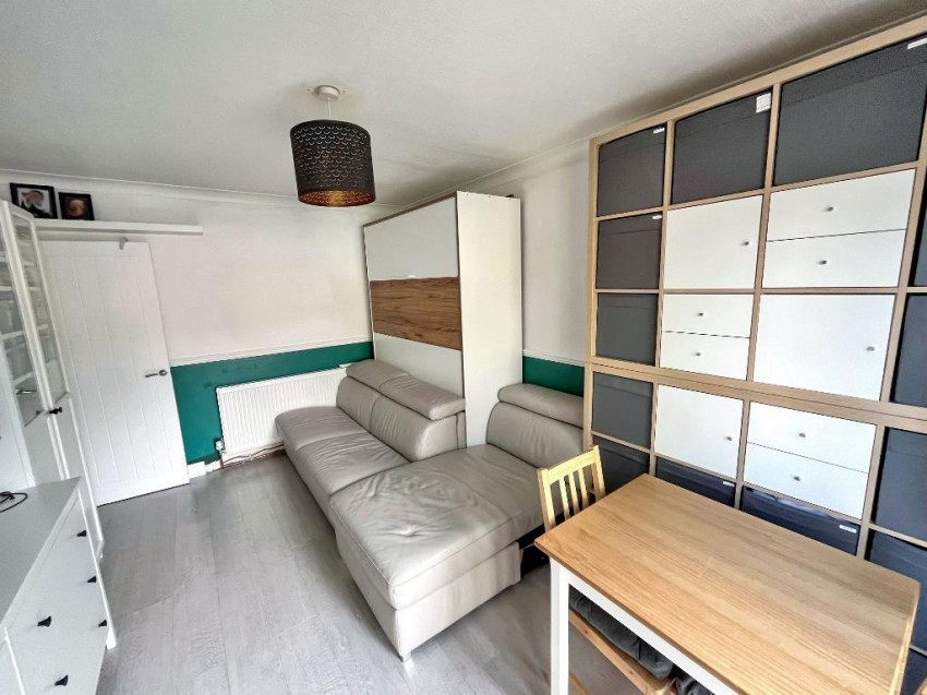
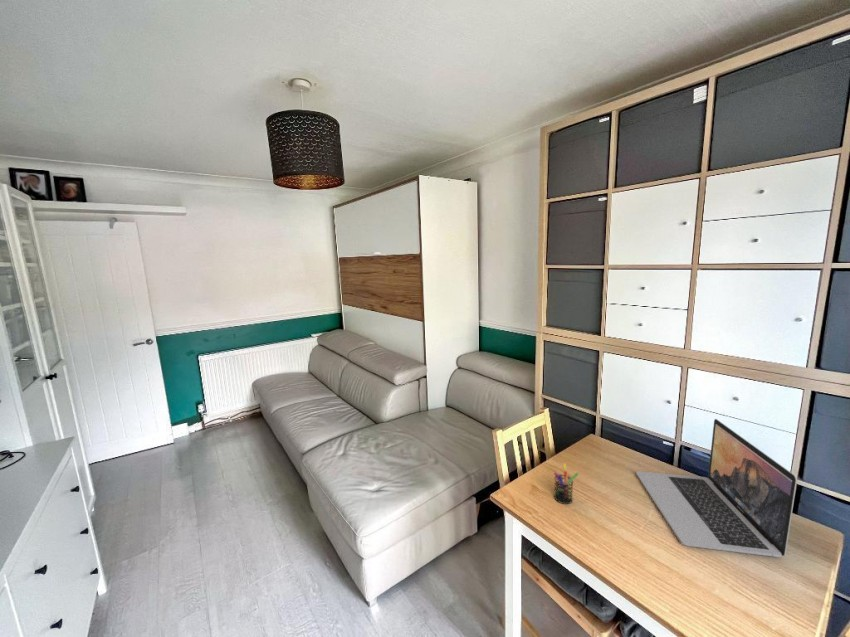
+ pen holder [553,462,580,505]
+ laptop [635,418,798,558]
